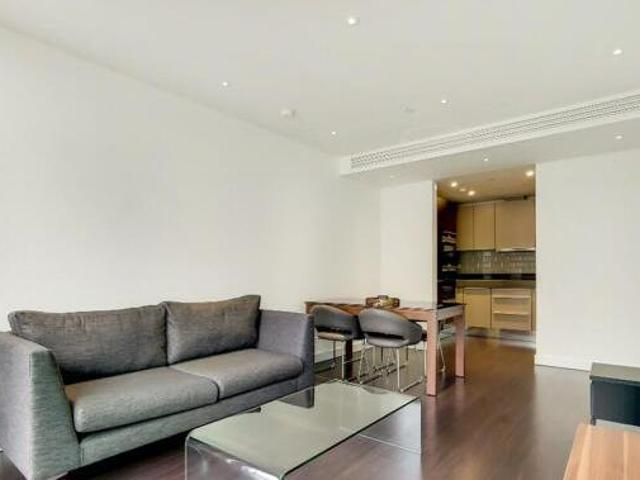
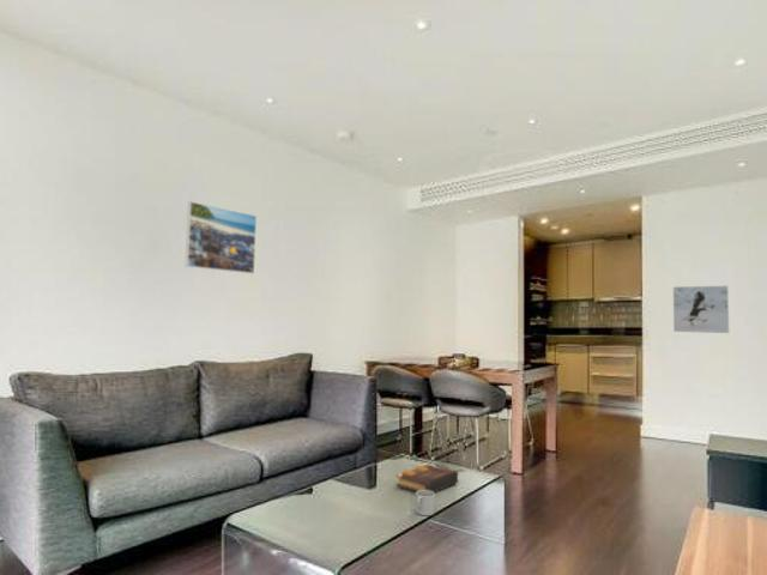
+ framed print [672,285,730,334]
+ book [394,462,459,494]
+ mug [415,490,436,516]
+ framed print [185,200,258,274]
